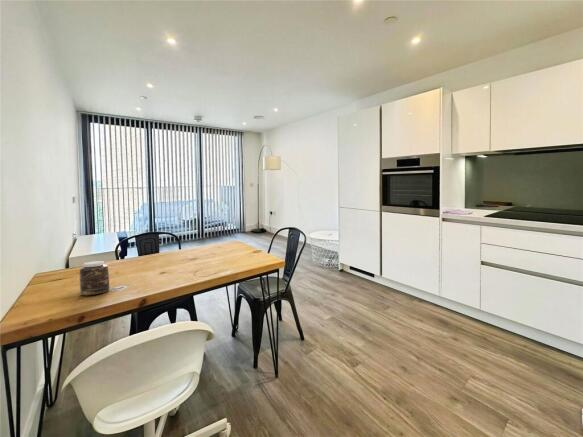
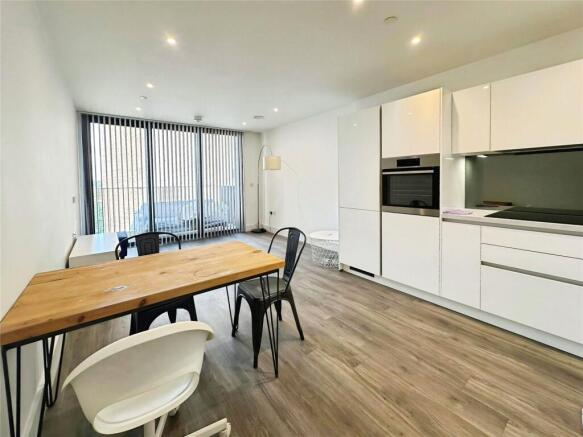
- jar [78,260,110,296]
